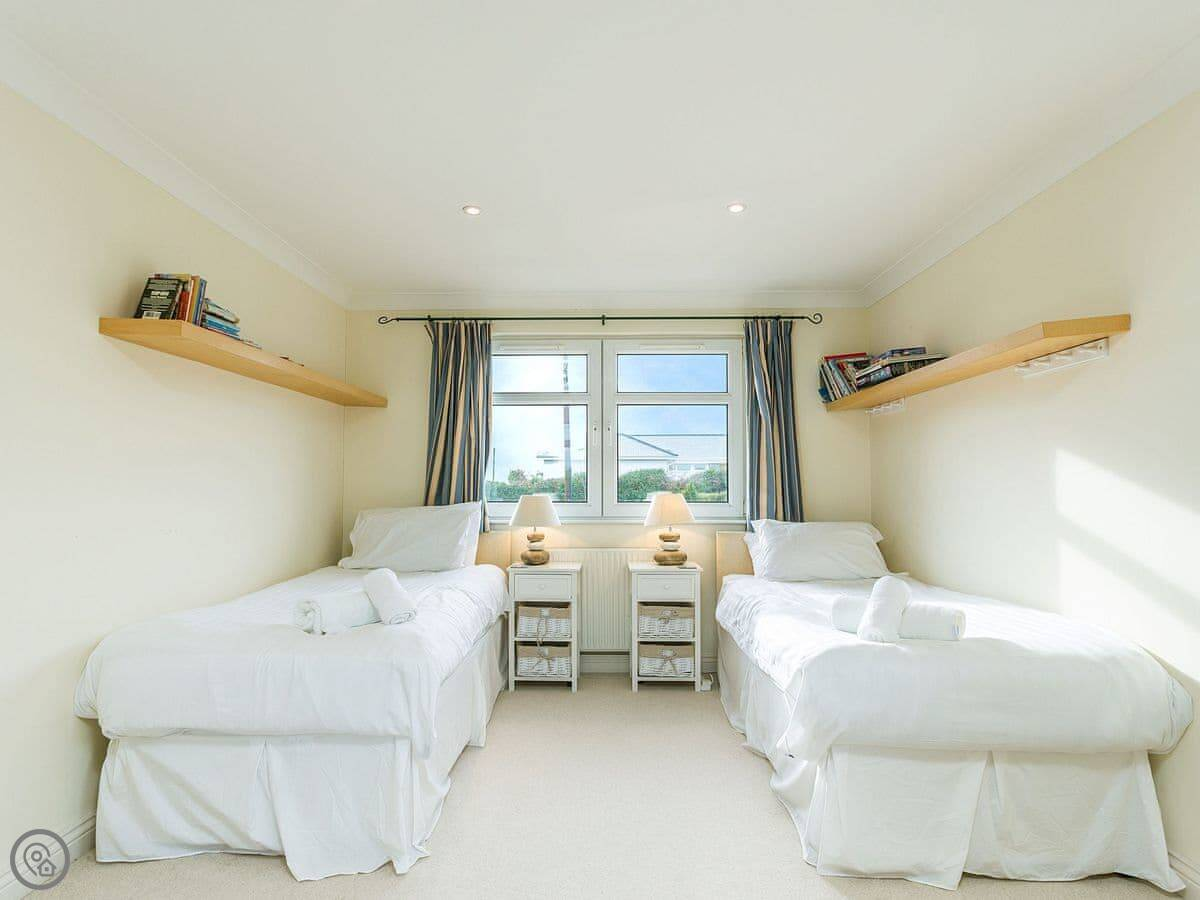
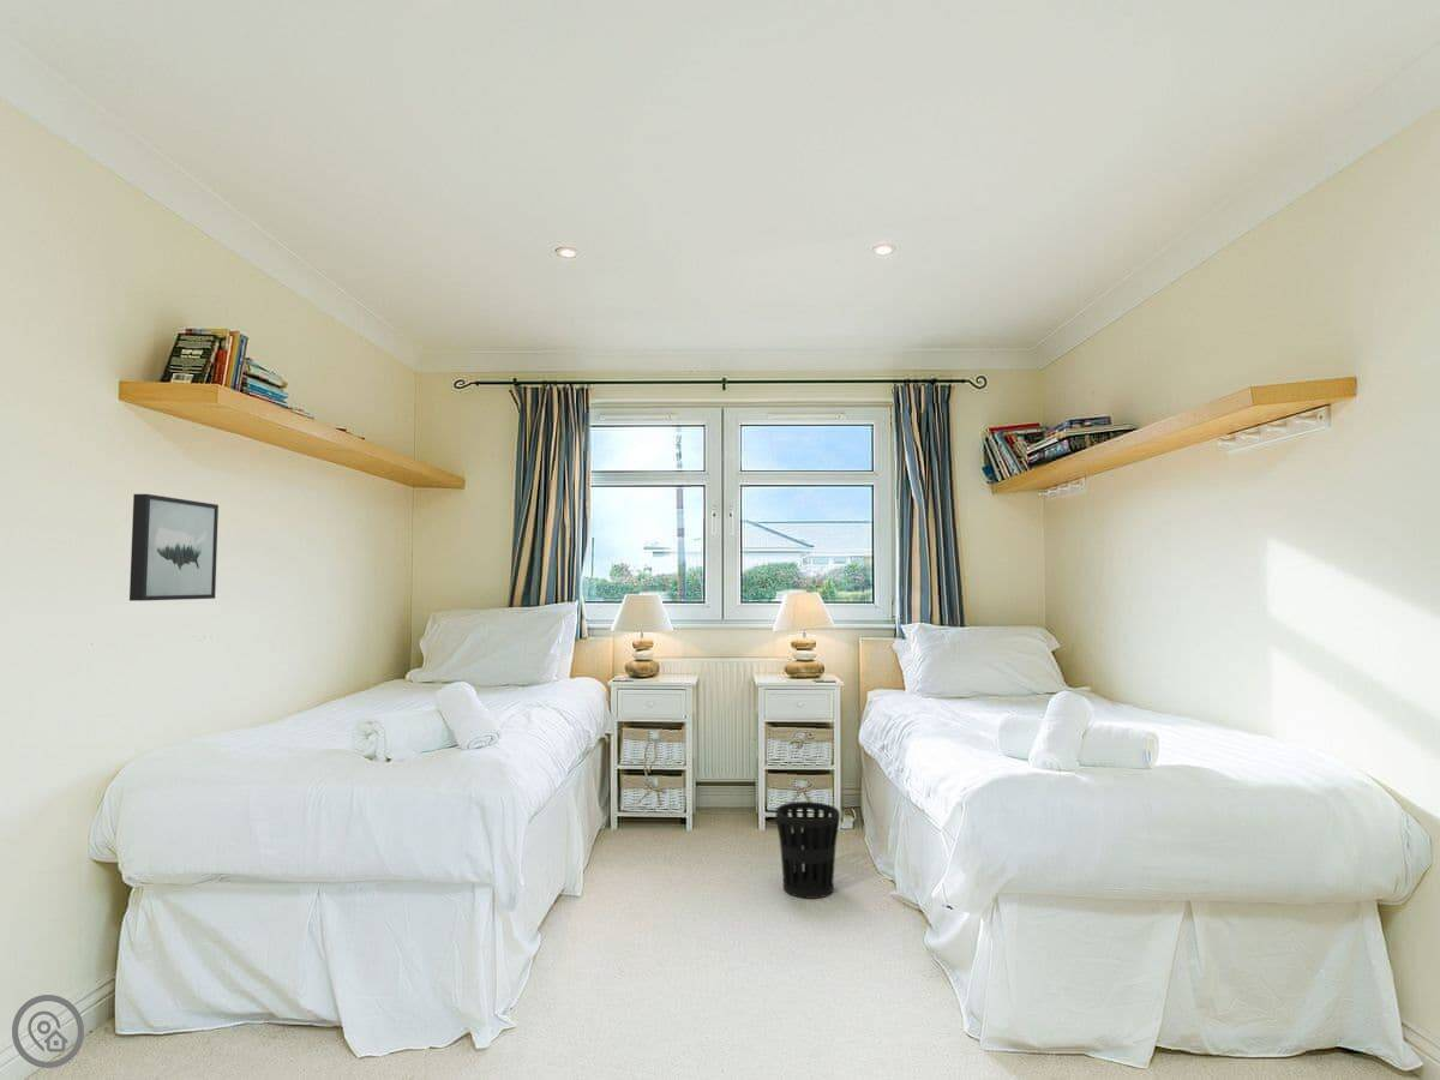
+ wastebasket [774,800,841,900]
+ wall art [128,493,220,602]
